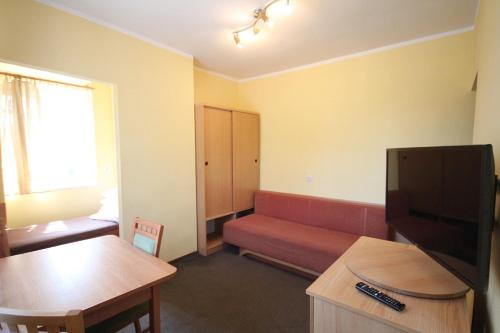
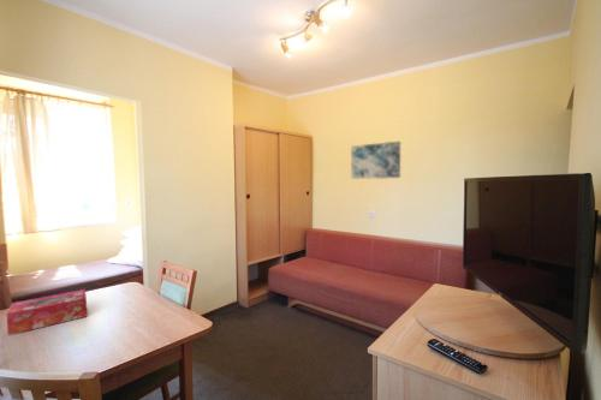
+ tissue box [5,288,89,336]
+ wall art [350,141,401,180]
